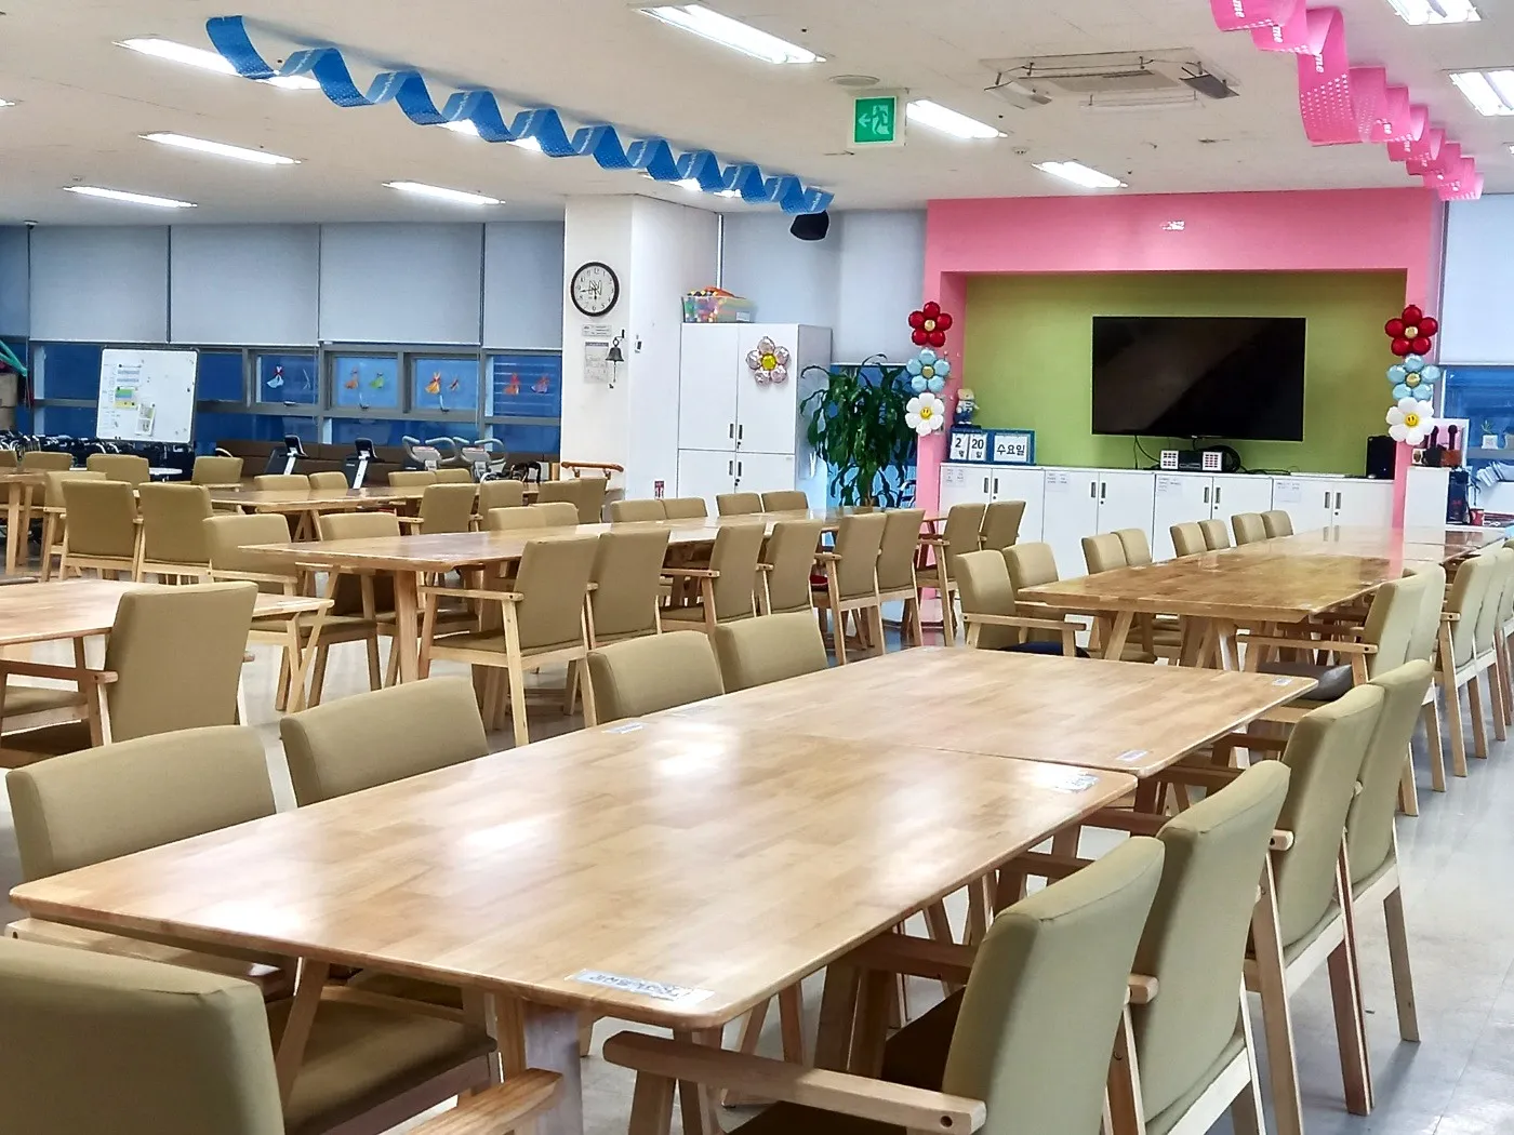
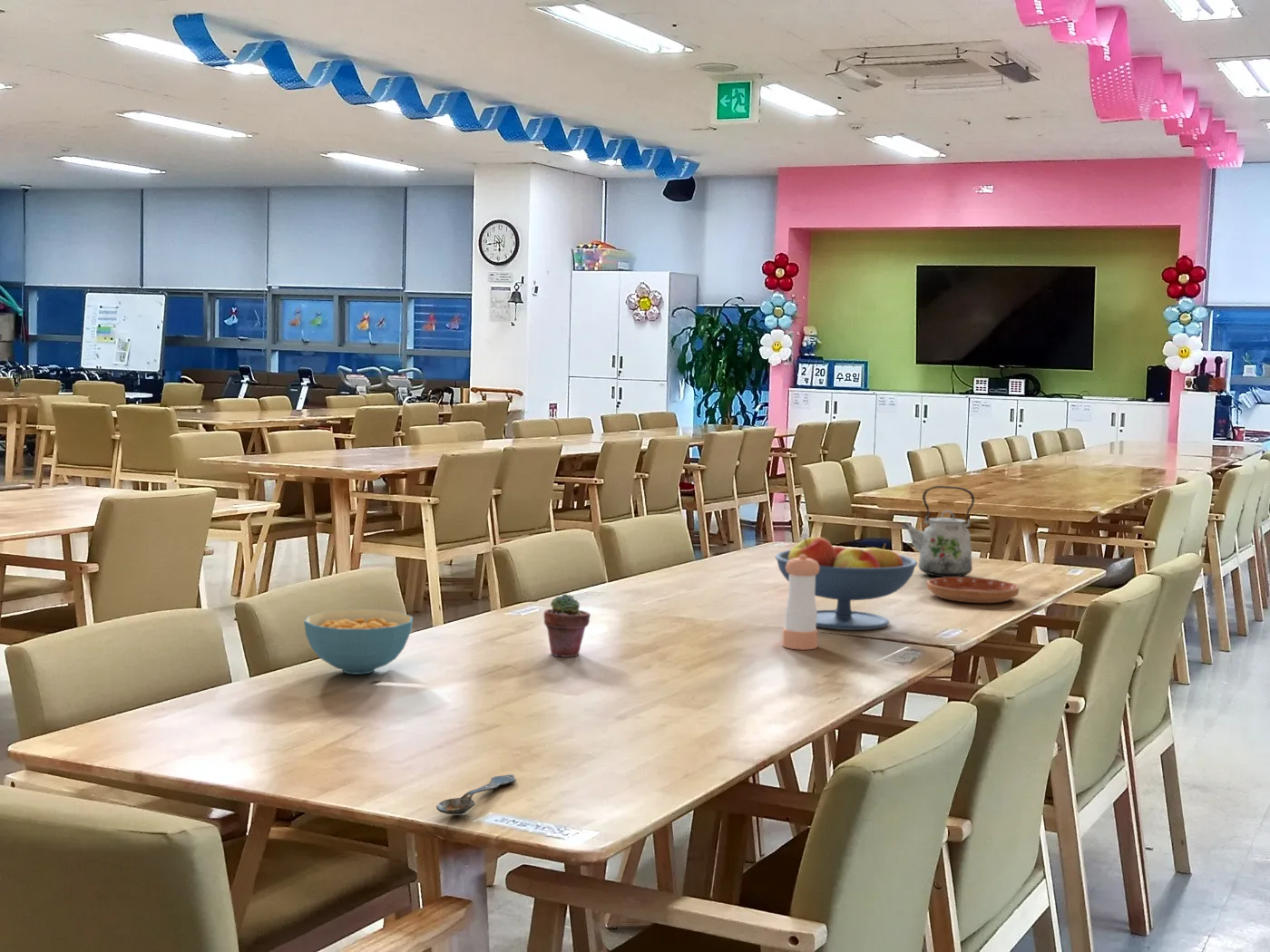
+ pepper shaker [781,555,820,651]
+ fruit bowl [774,536,918,631]
+ potted succulent [542,593,591,658]
+ saucer [926,577,1020,604]
+ cereal bowl [303,608,414,675]
+ spoon [435,773,517,815]
+ kettle [900,485,975,578]
